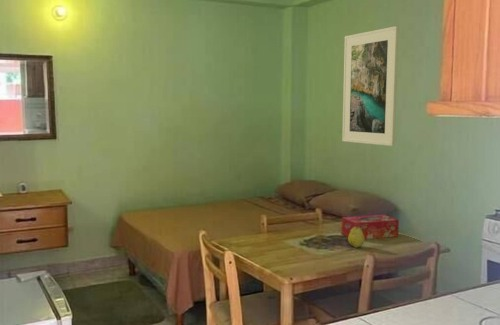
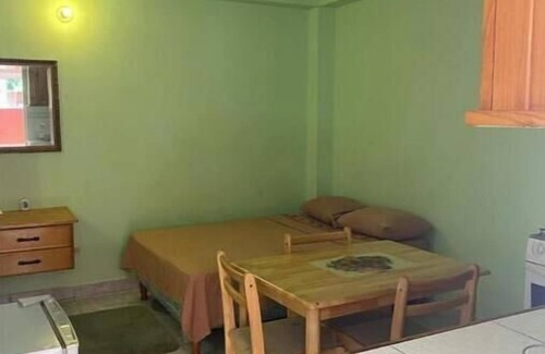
- fruit [347,226,365,249]
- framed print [341,25,399,147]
- tissue box [341,214,400,240]
